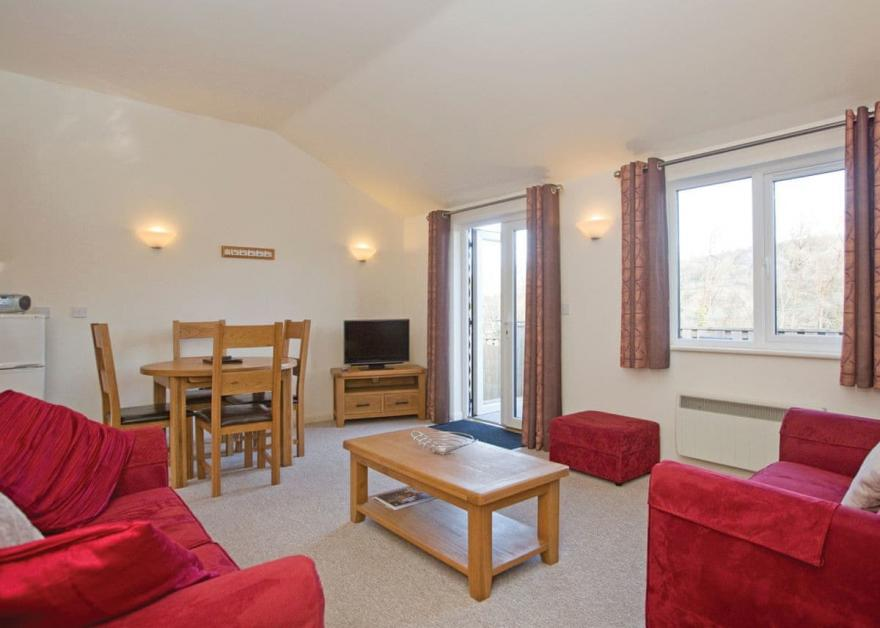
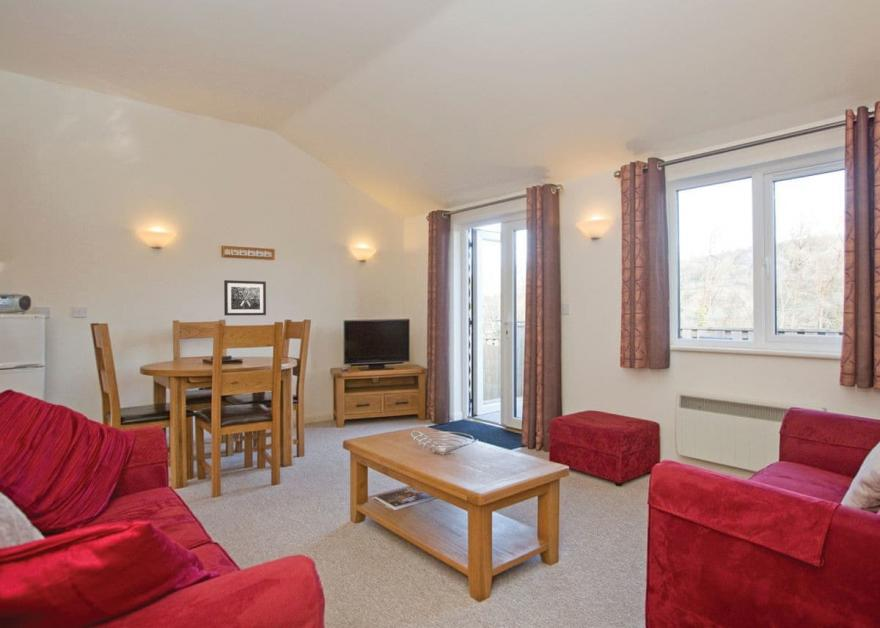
+ wall art [223,279,267,316]
